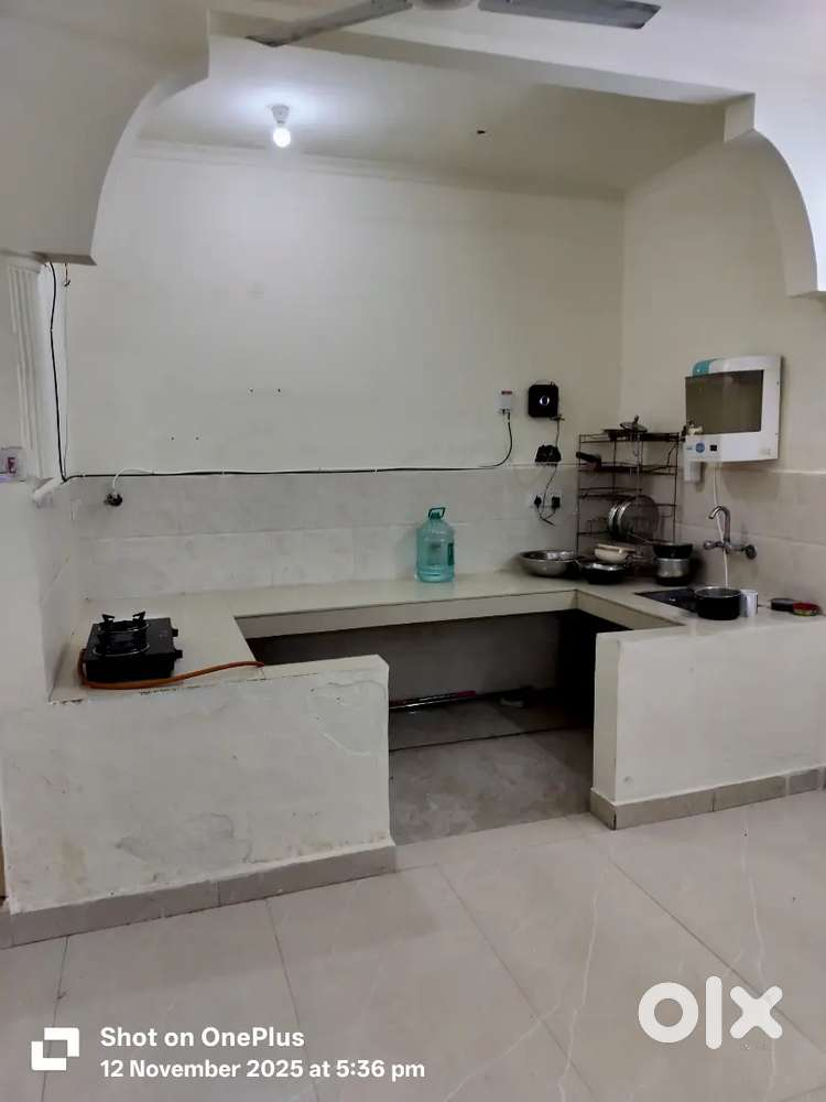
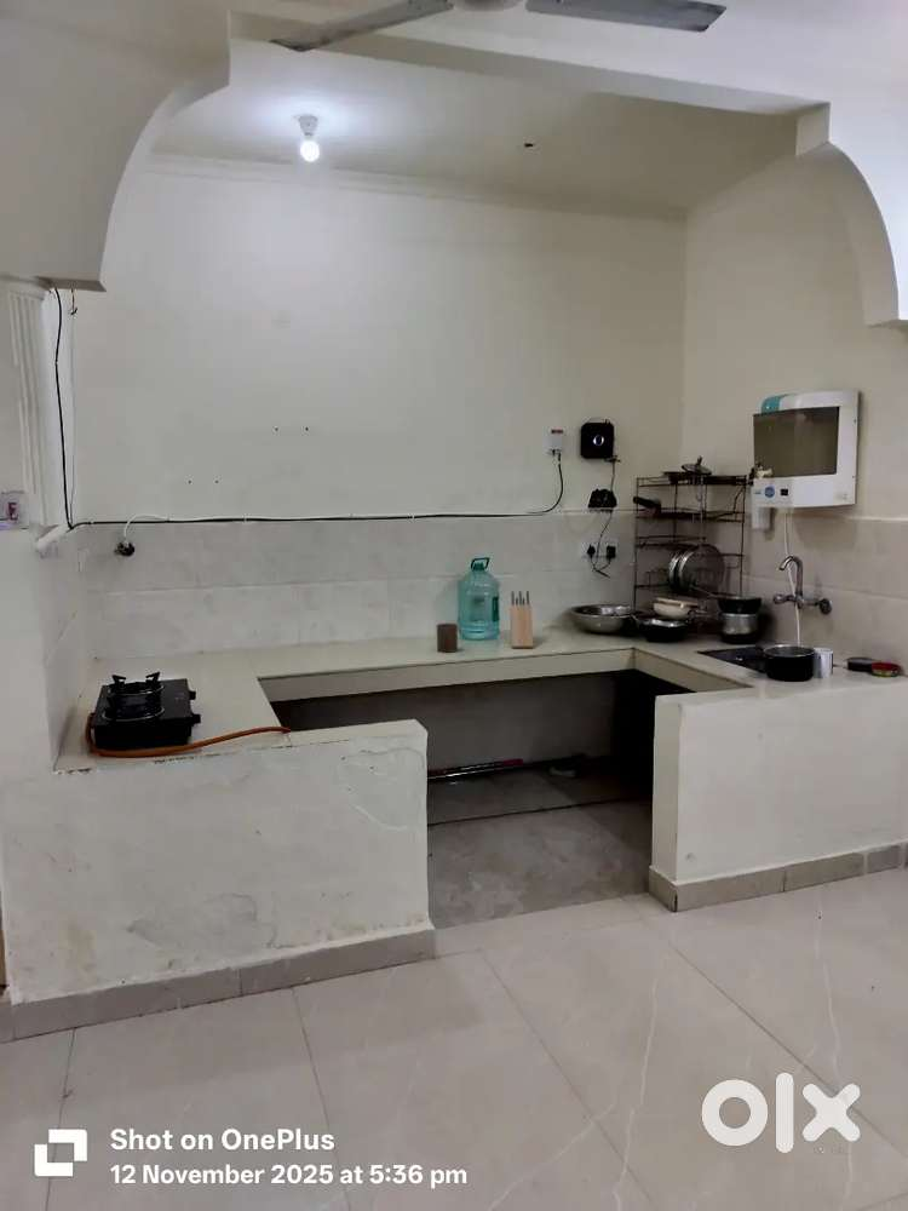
+ cup [436,622,459,653]
+ knife block [510,590,534,649]
